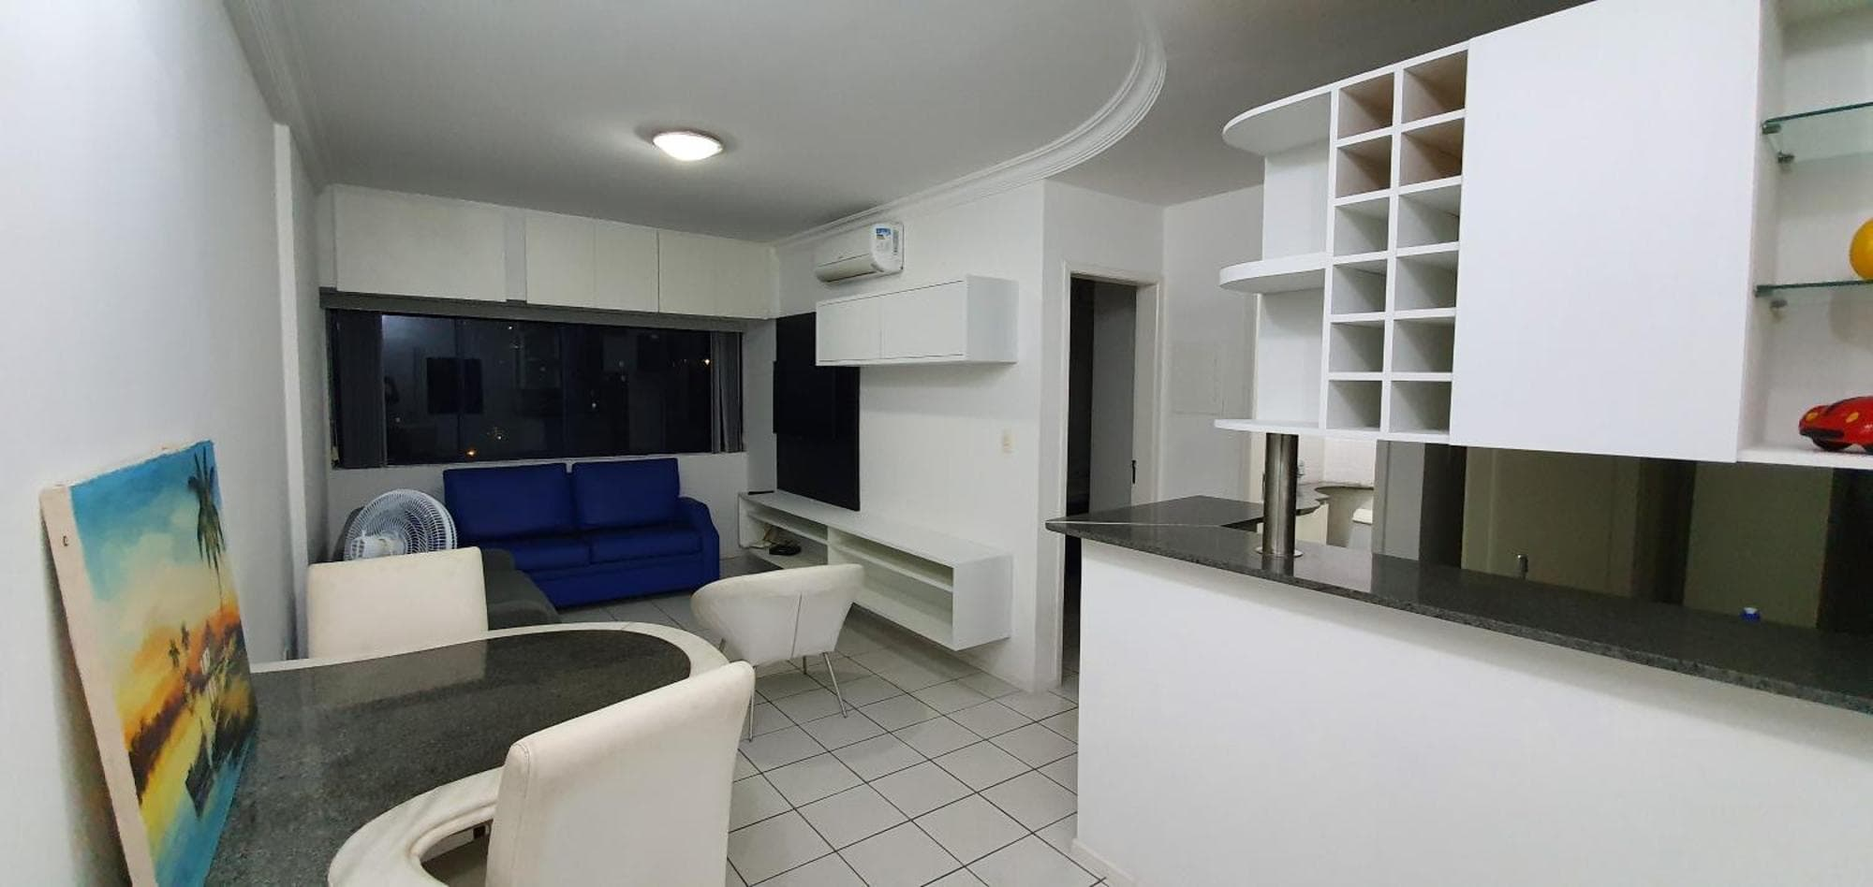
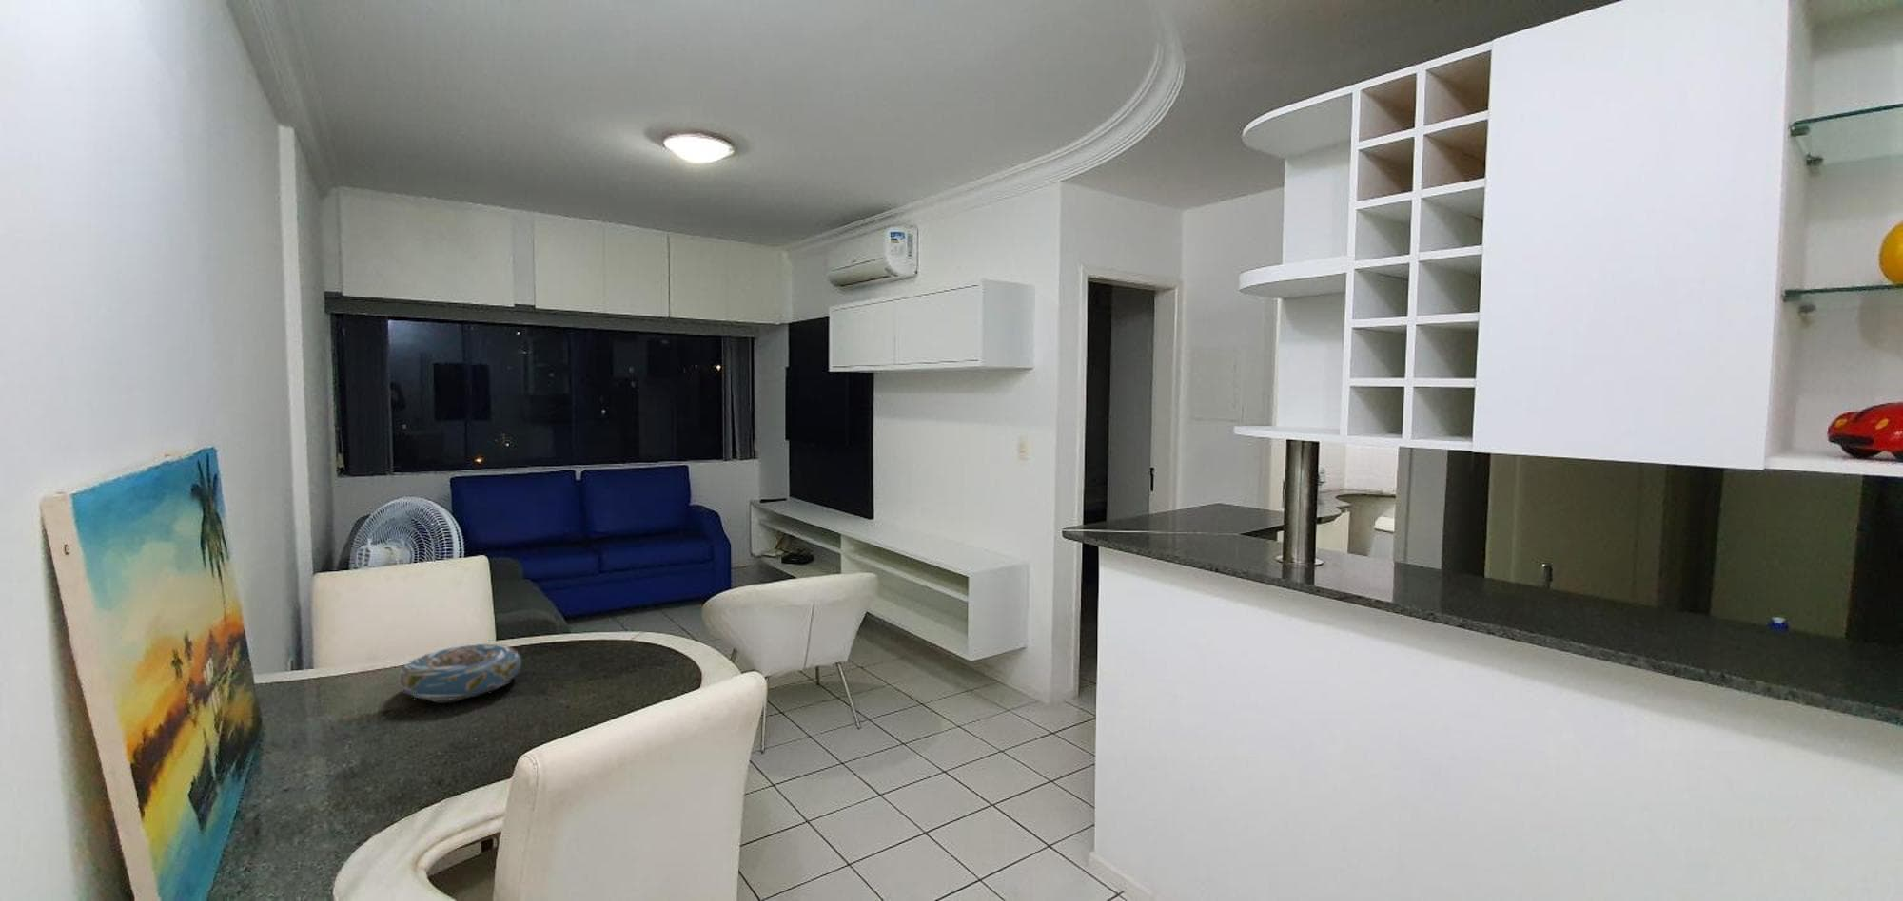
+ decorative bowl [398,641,522,701]
